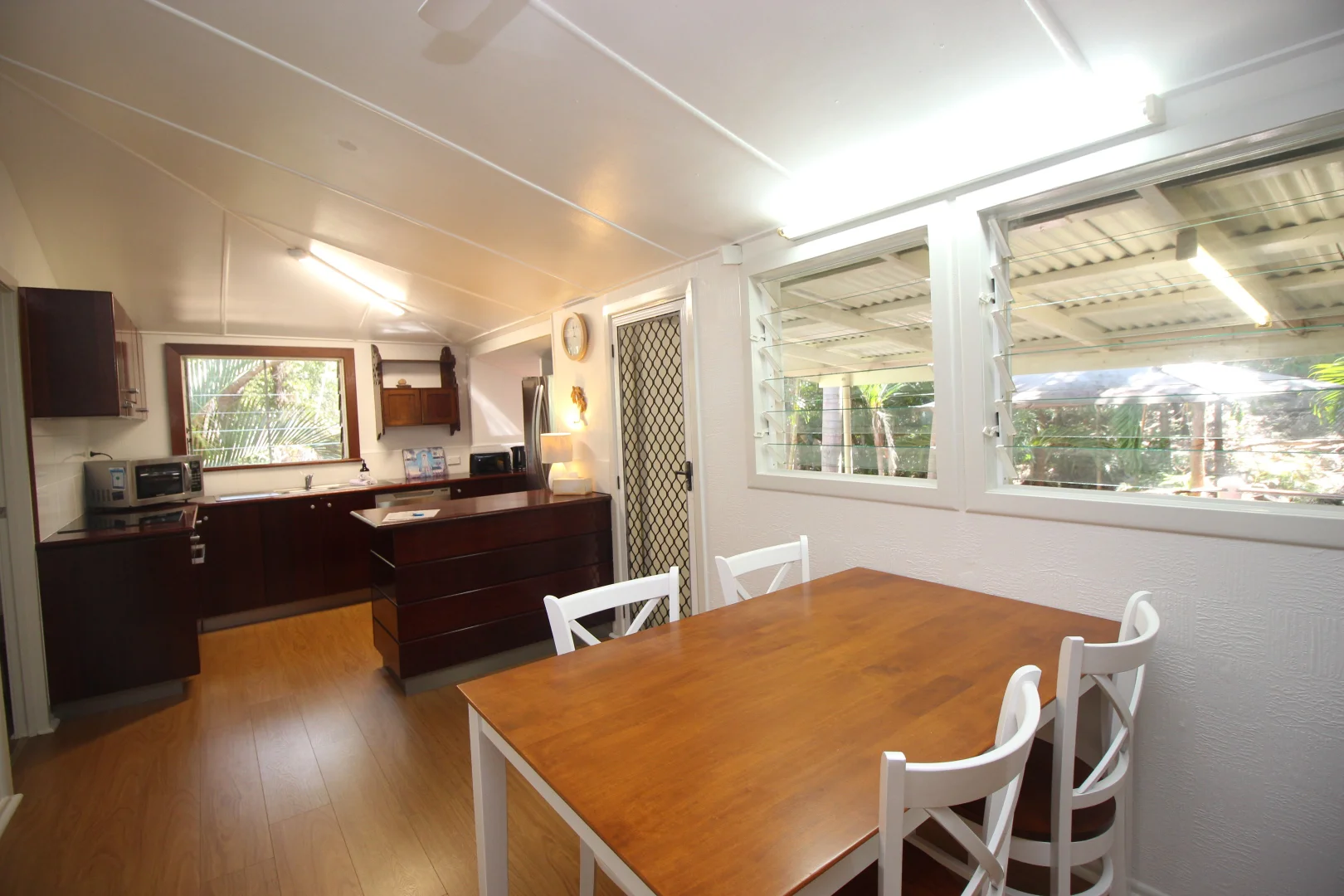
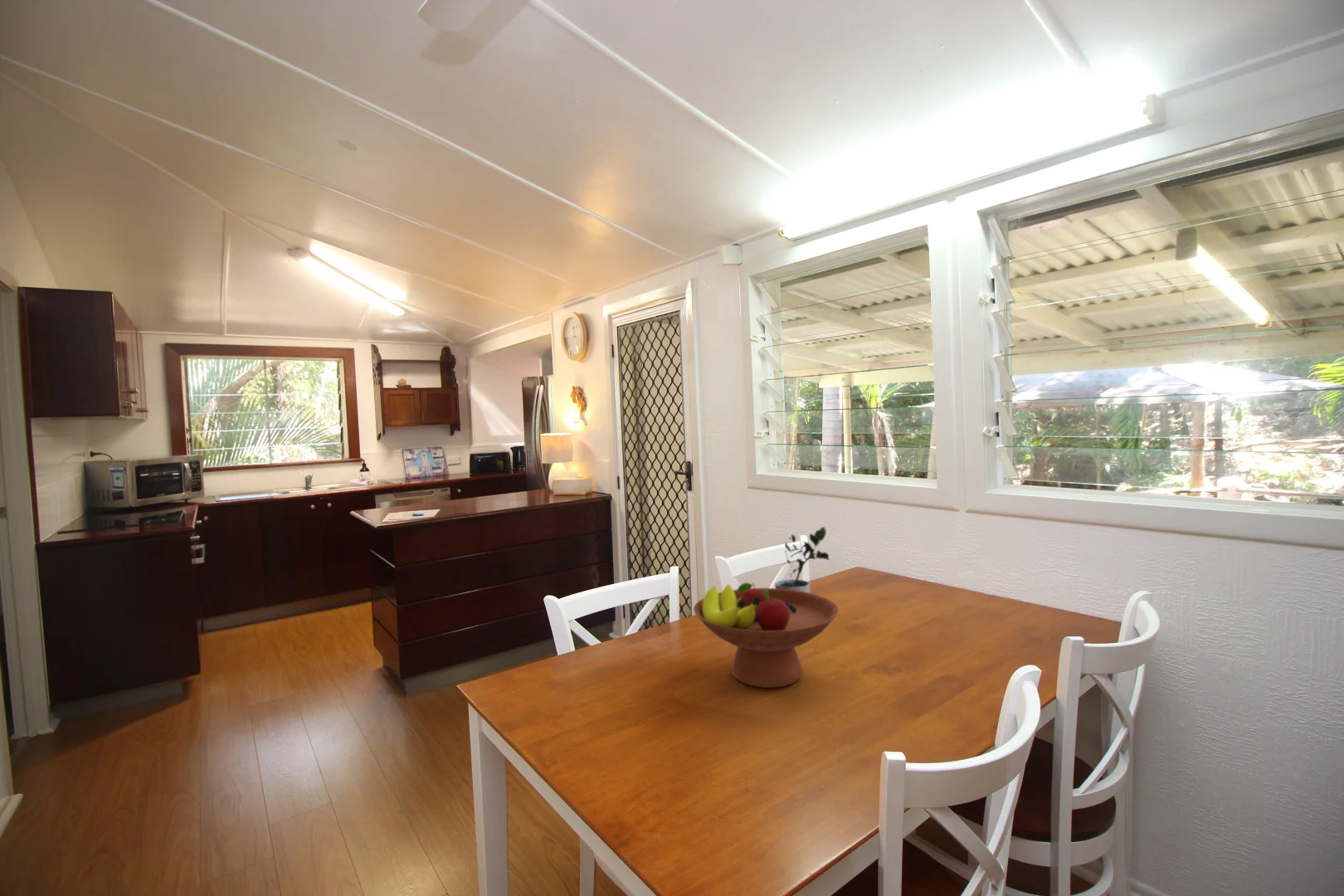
+ fruit bowl [693,582,840,689]
+ potted plant [774,526,831,592]
